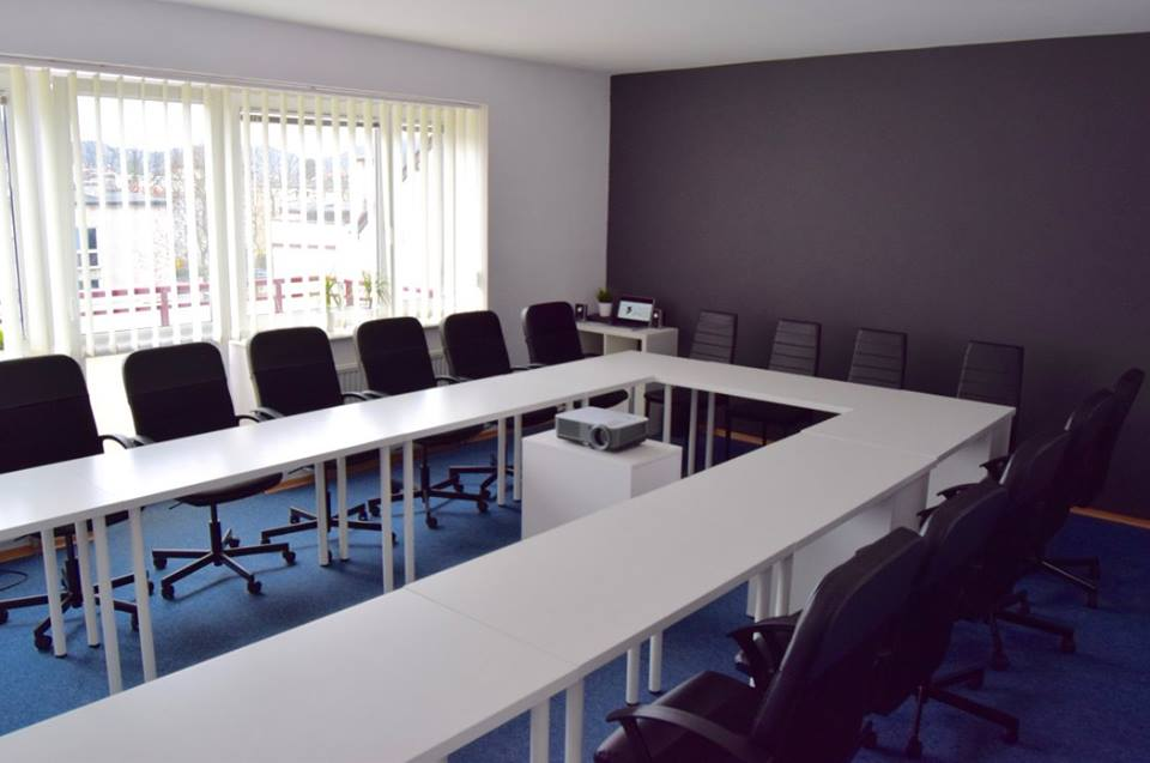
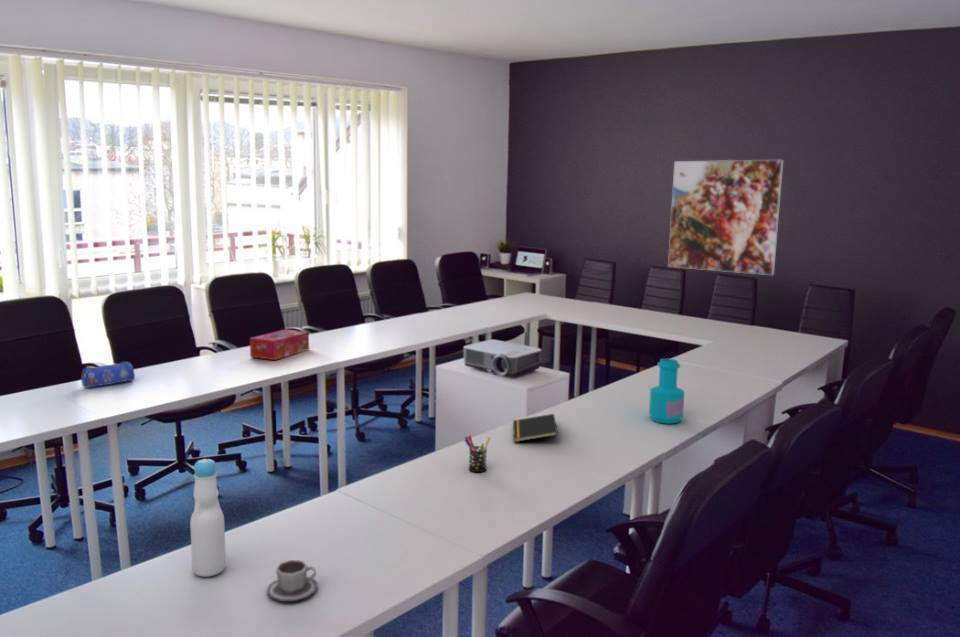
+ tissue box [249,328,310,361]
+ notepad [512,413,559,443]
+ cup [266,559,319,602]
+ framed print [667,159,784,276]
+ pencil case [80,360,136,389]
+ bottle [648,358,686,425]
+ bottle [189,458,227,578]
+ pen holder [464,434,491,473]
